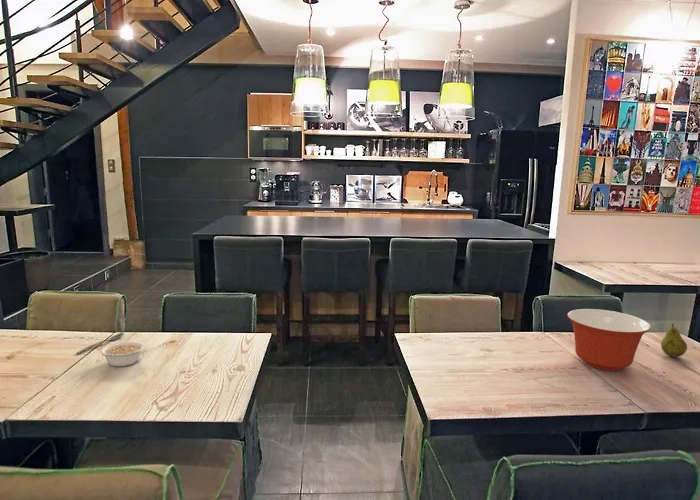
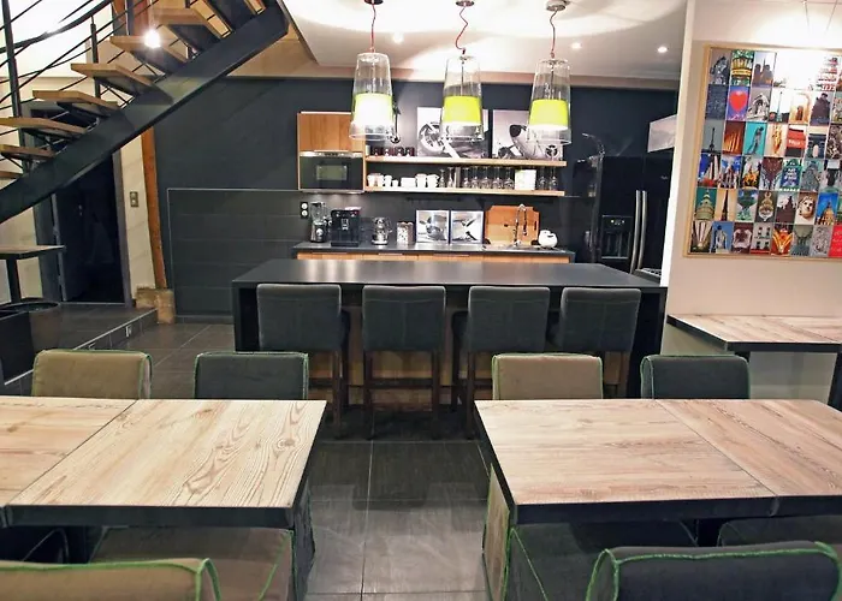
- spoon [75,331,125,355]
- mixing bowl [566,308,652,372]
- legume [99,340,146,367]
- fruit [660,322,688,358]
